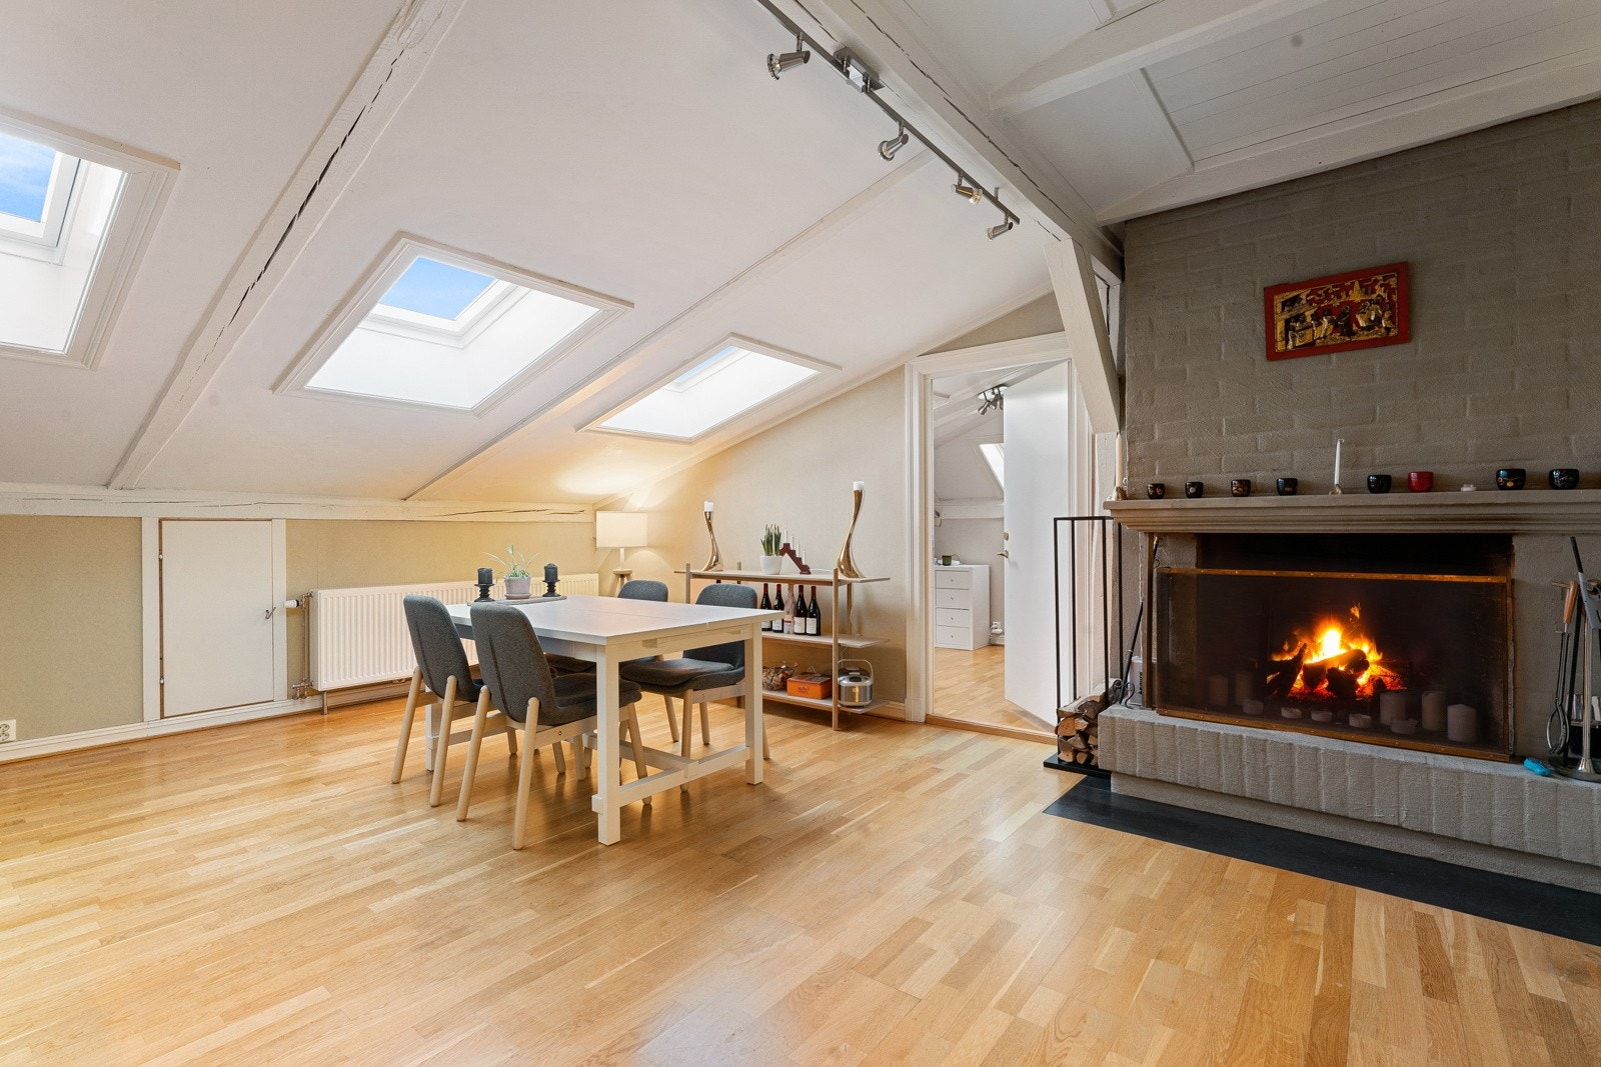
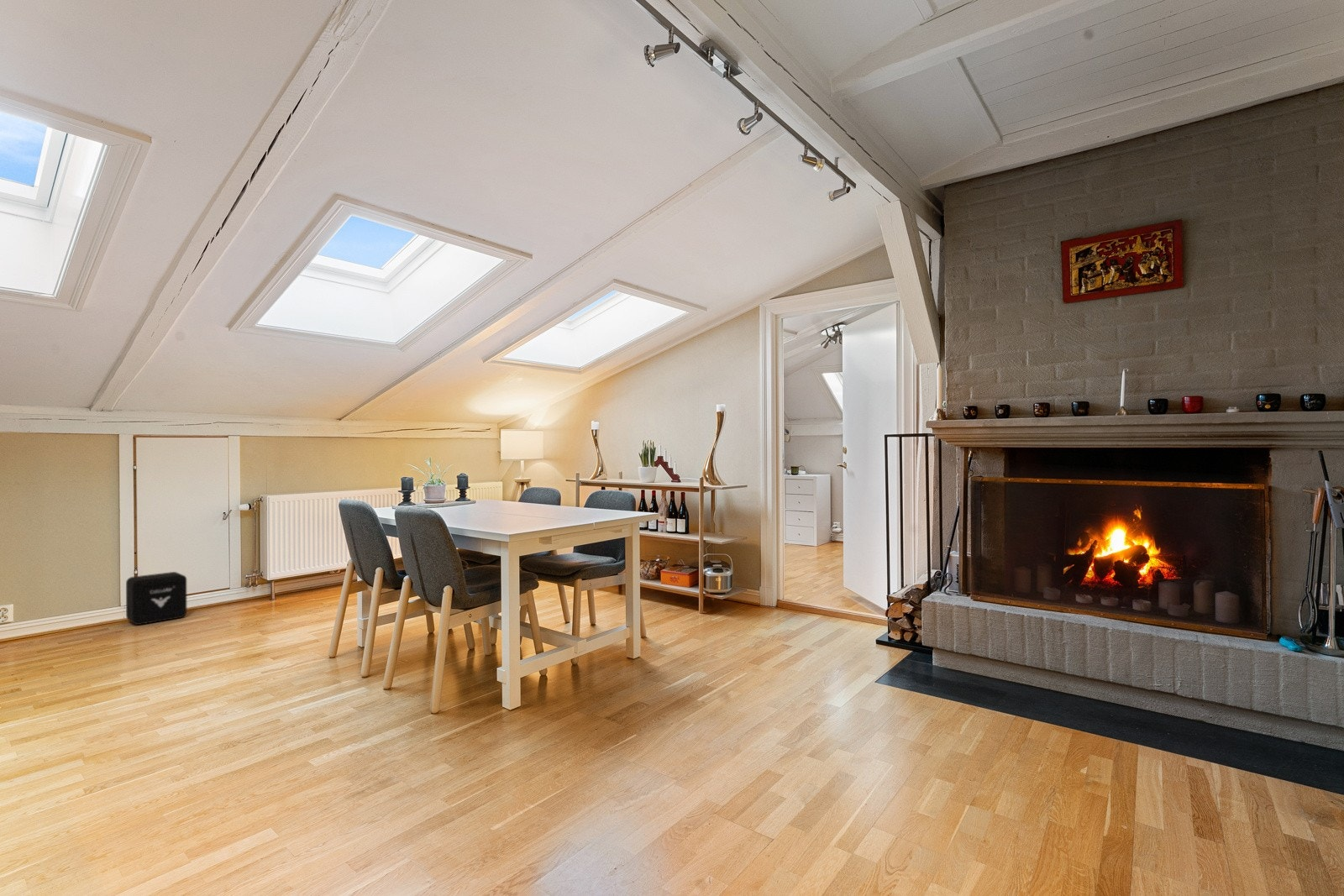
+ air purifier [125,571,187,626]
